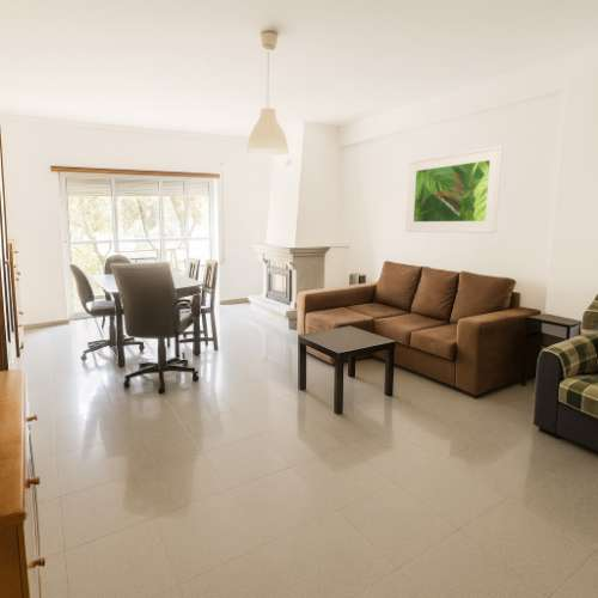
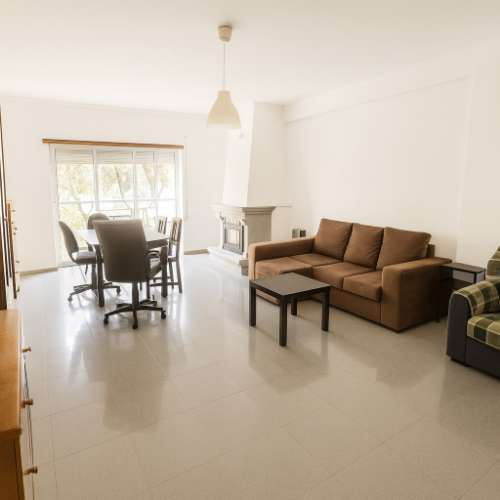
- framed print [404,145,504,234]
